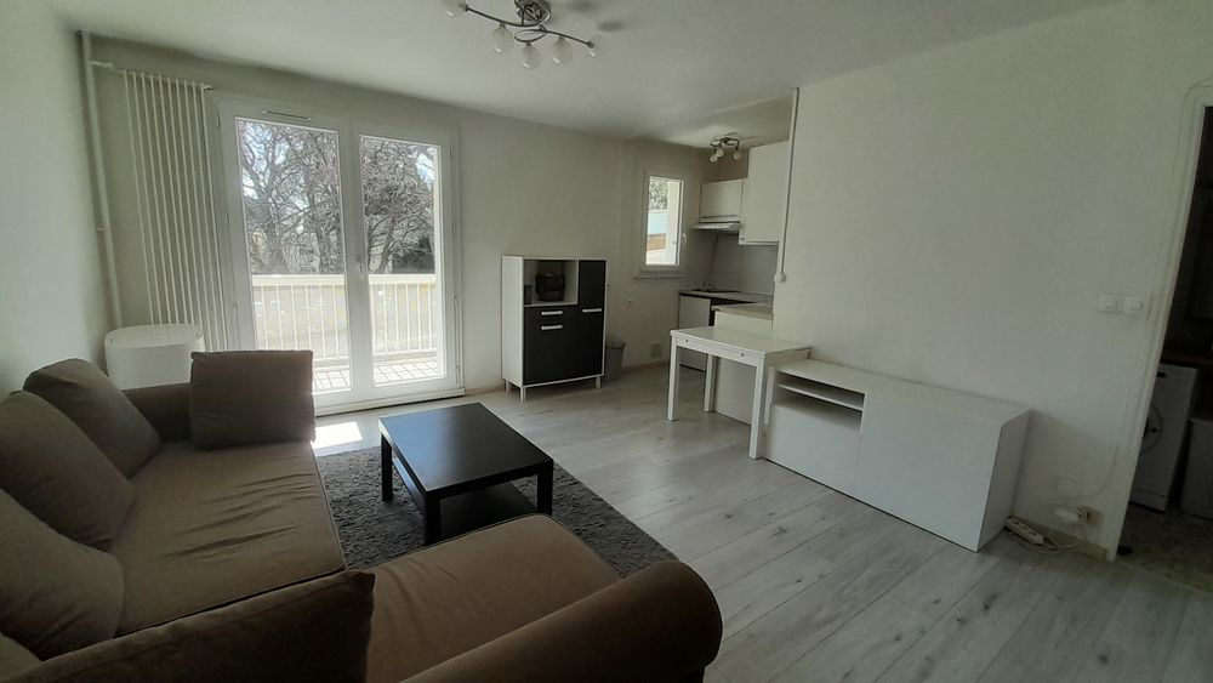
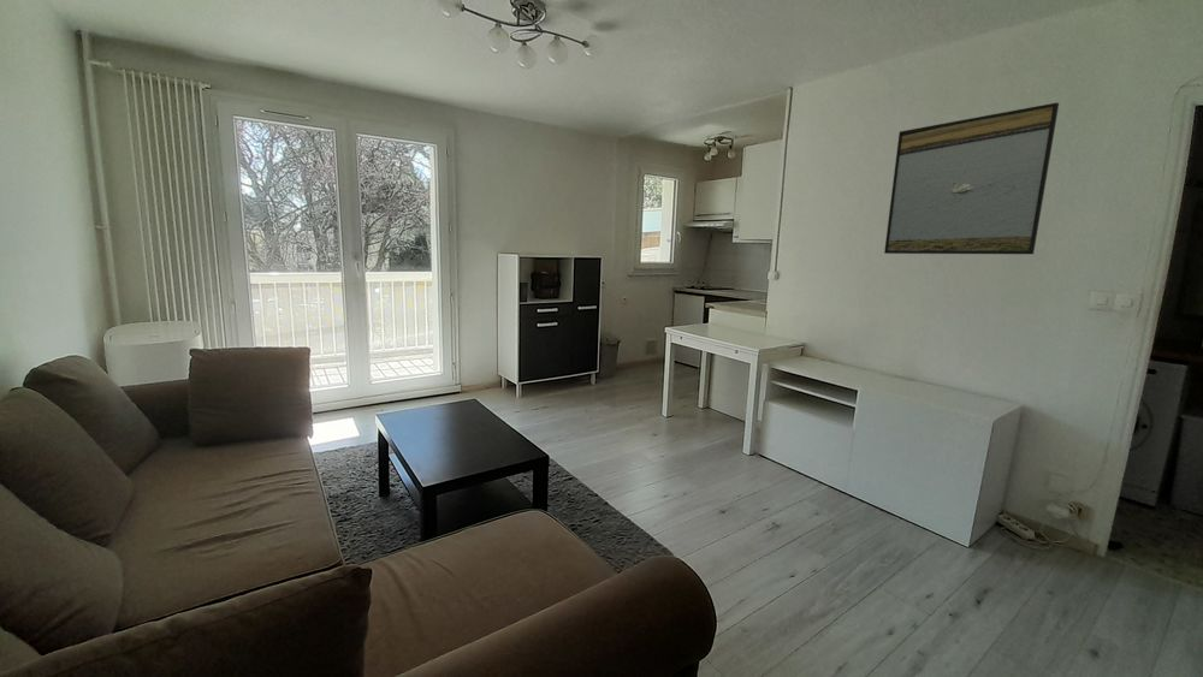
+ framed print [883,101,1060,255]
